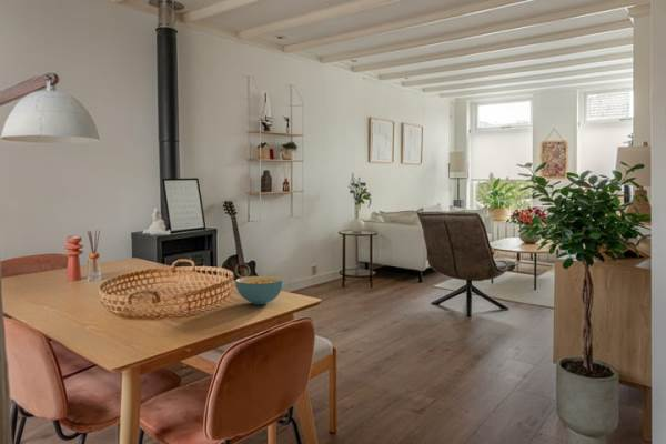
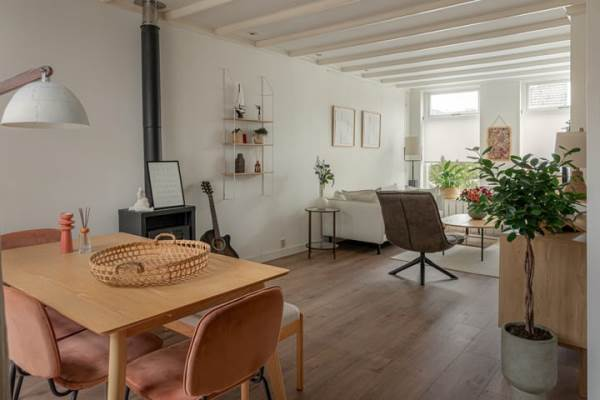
- cereal bowl [234,275,285,305]
